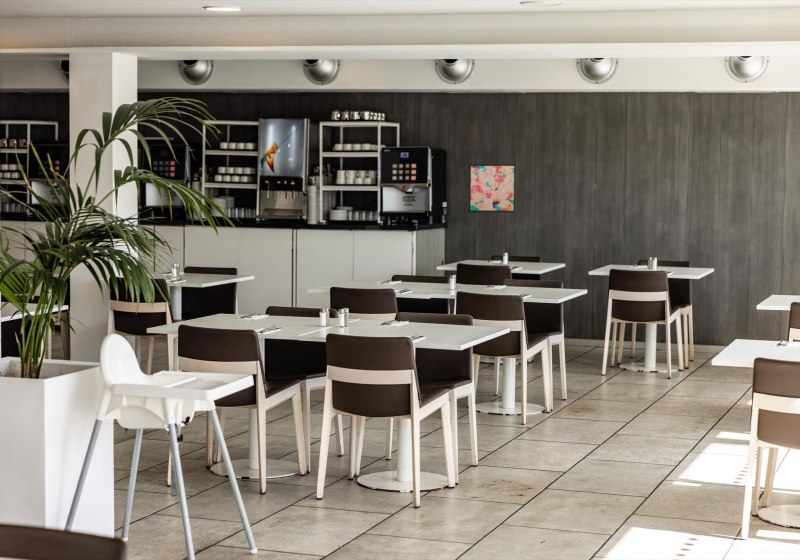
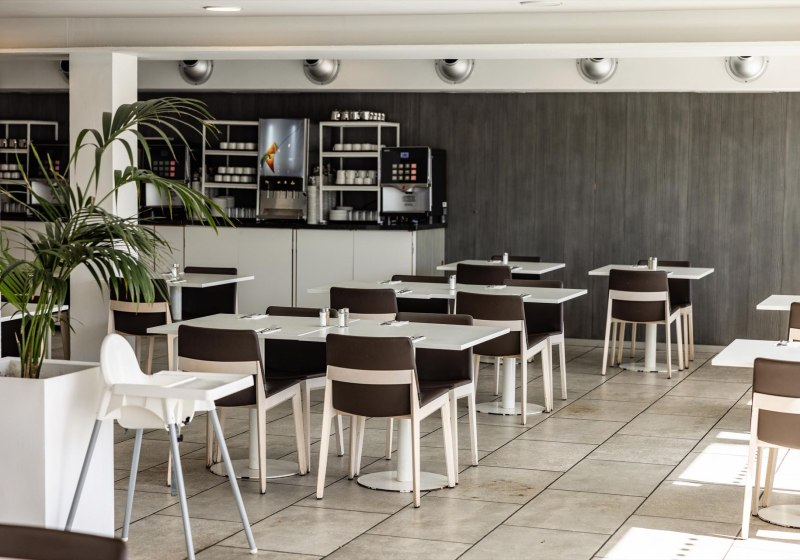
- wall art [467,163,518,214]
